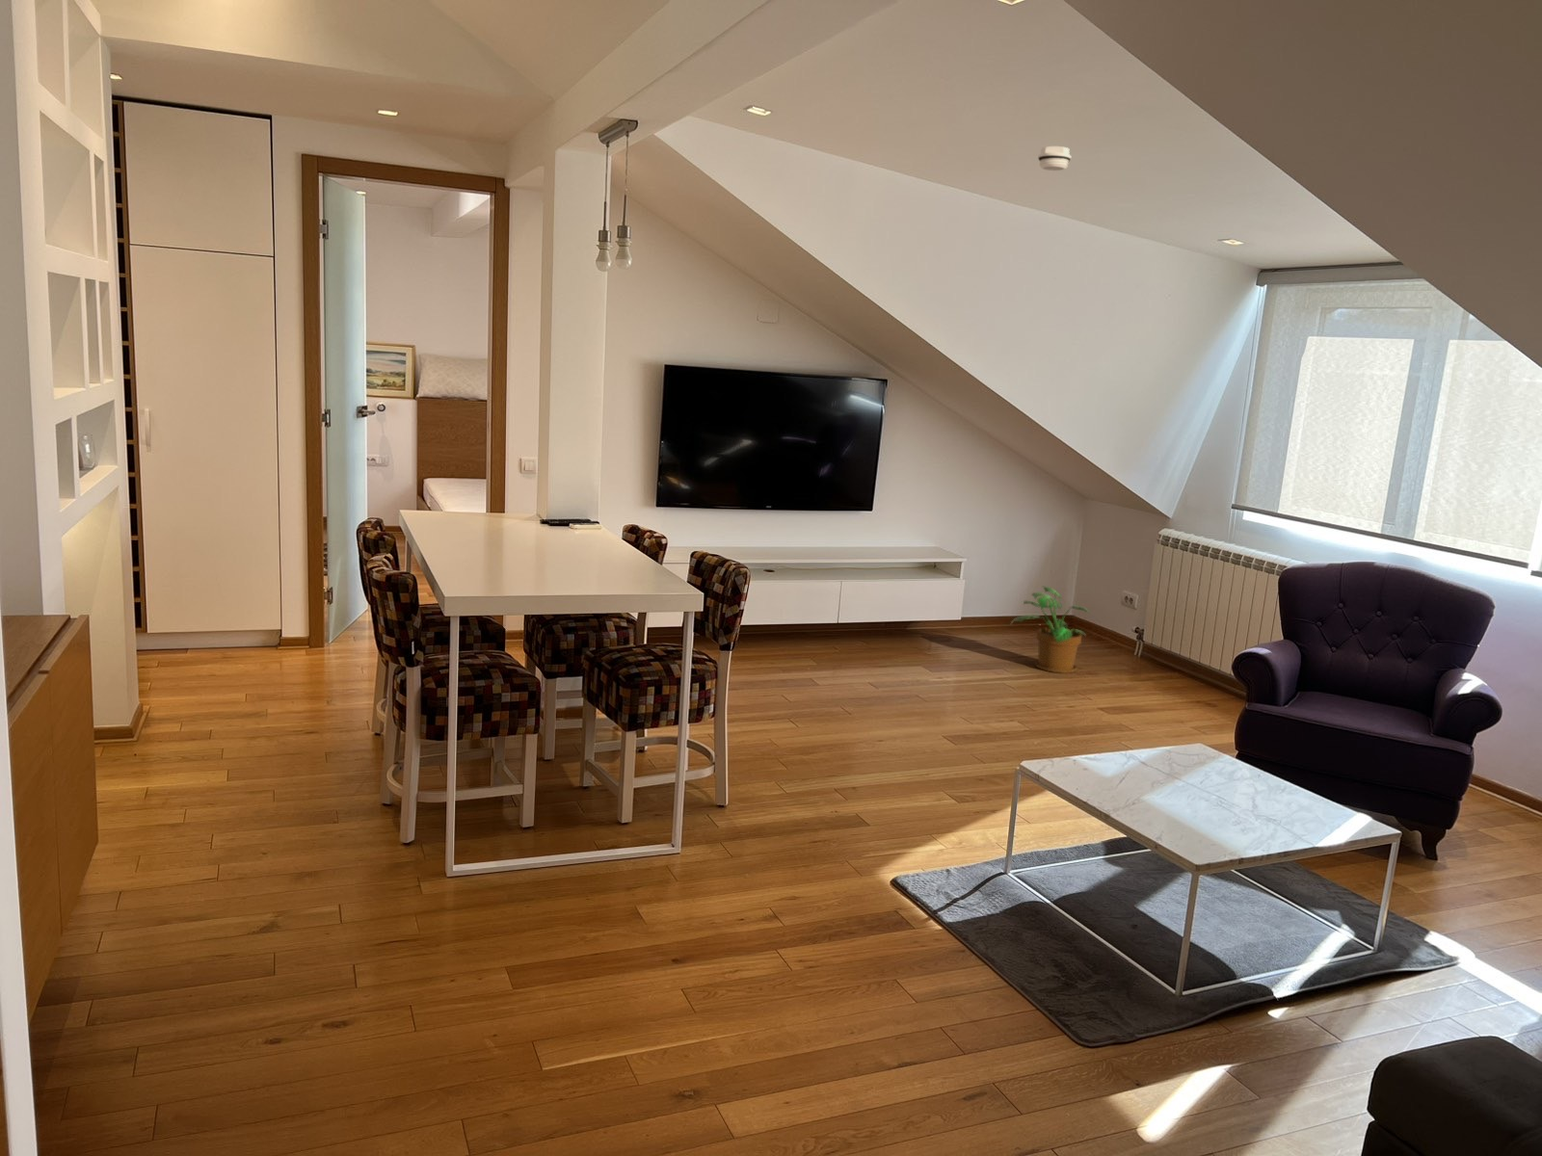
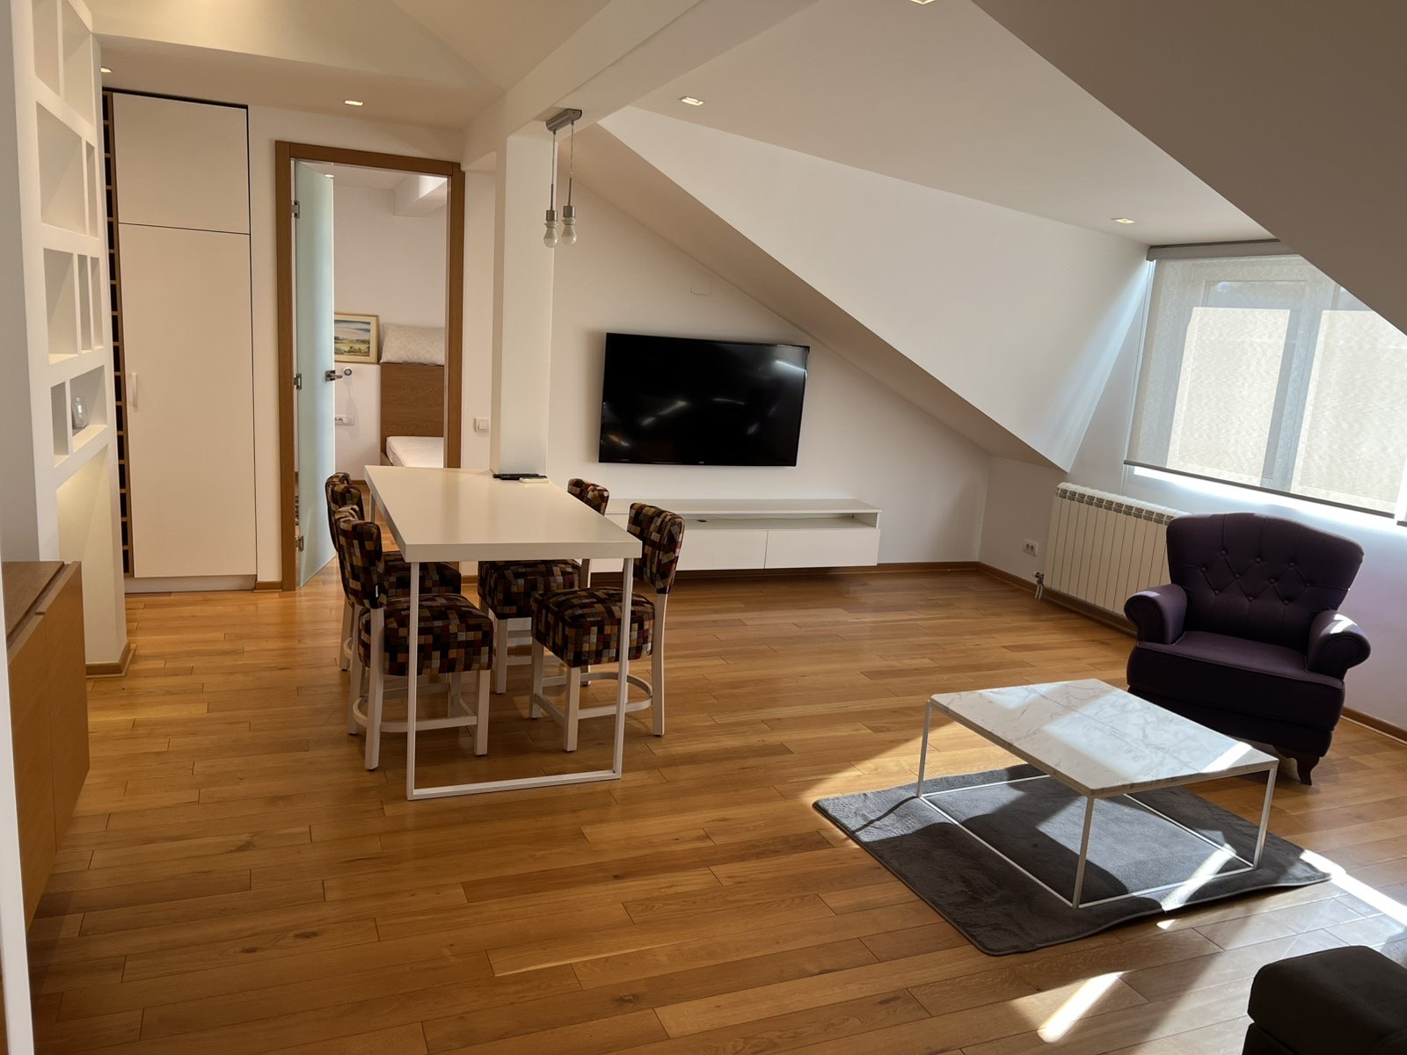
- smoke detector [1037,146,1072,171]
- potted plant [1010,585,1092,674]
